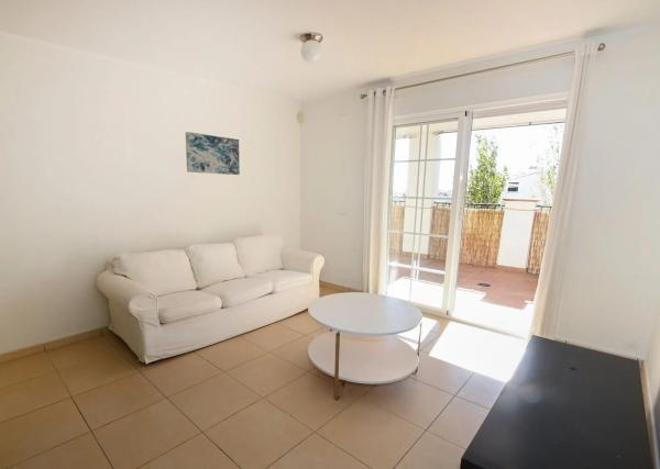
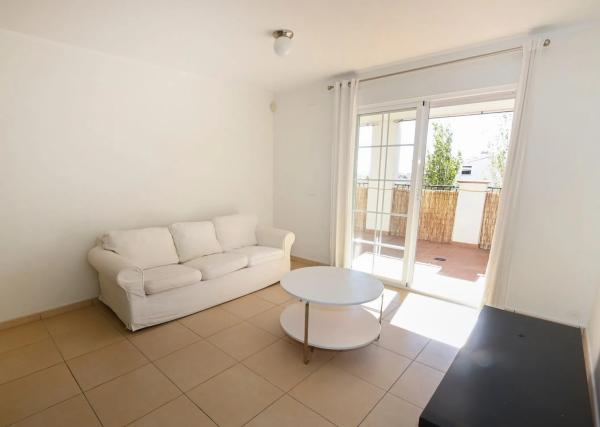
- wall art [185,131,241,176]
